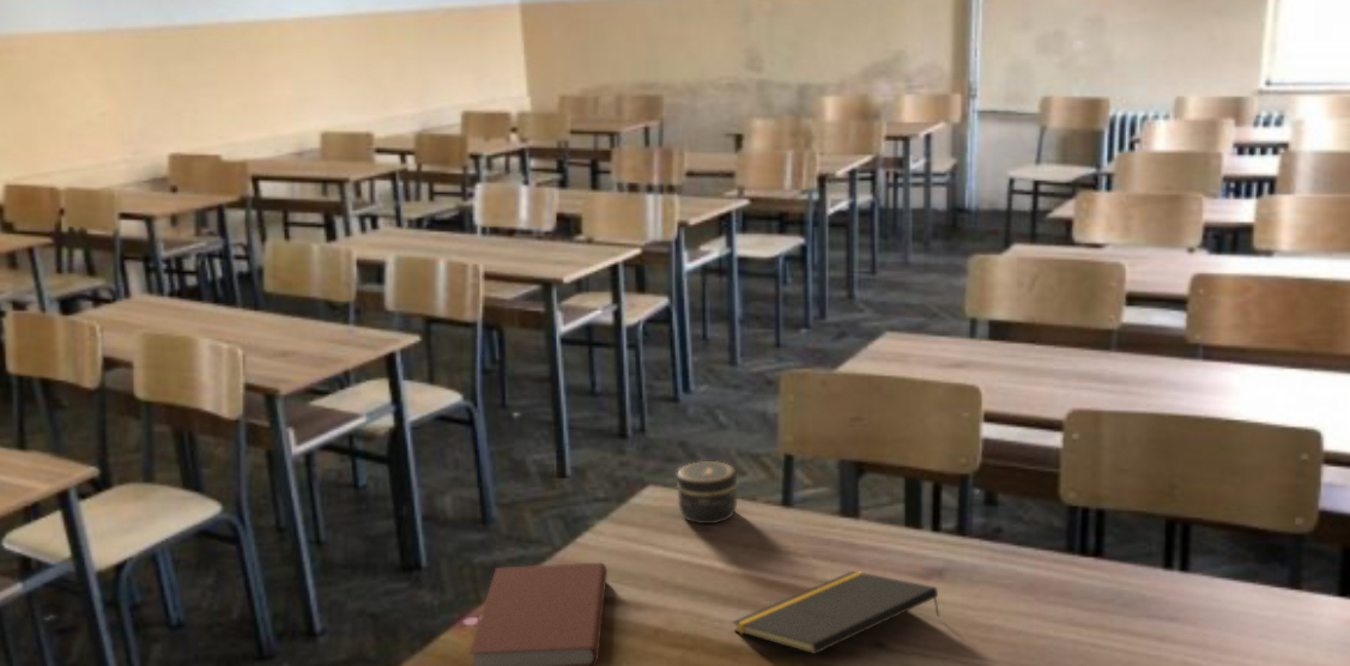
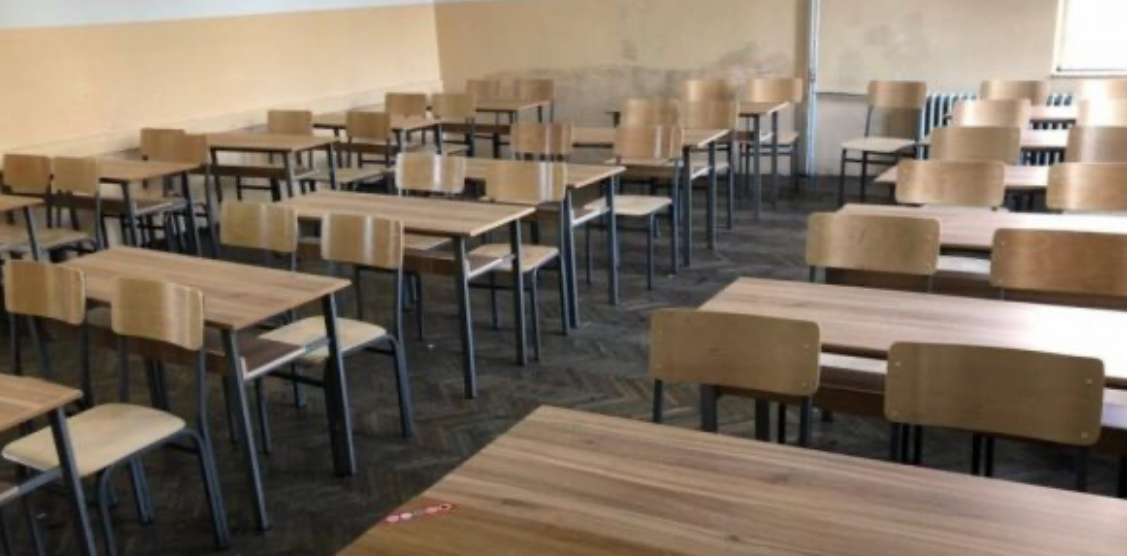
- notepad [732,570,940,655]
- book [468,562,609,666]
- jar [676,460,738,525]
